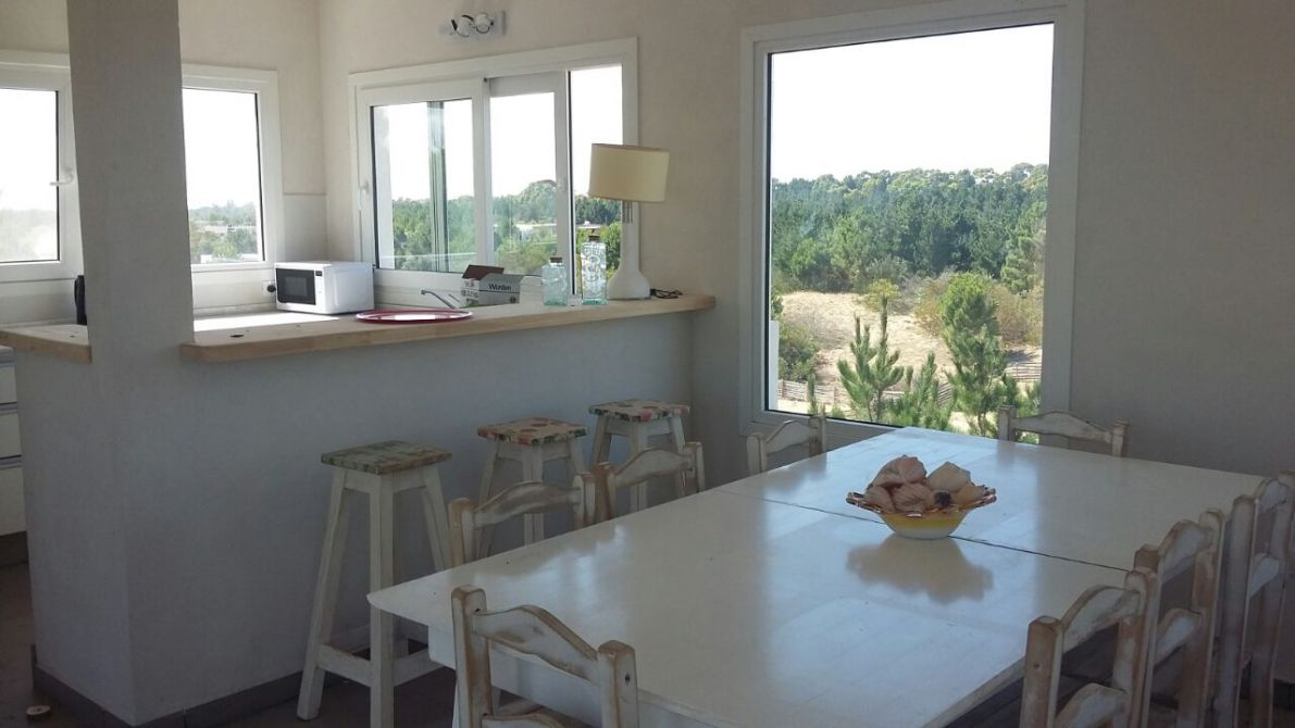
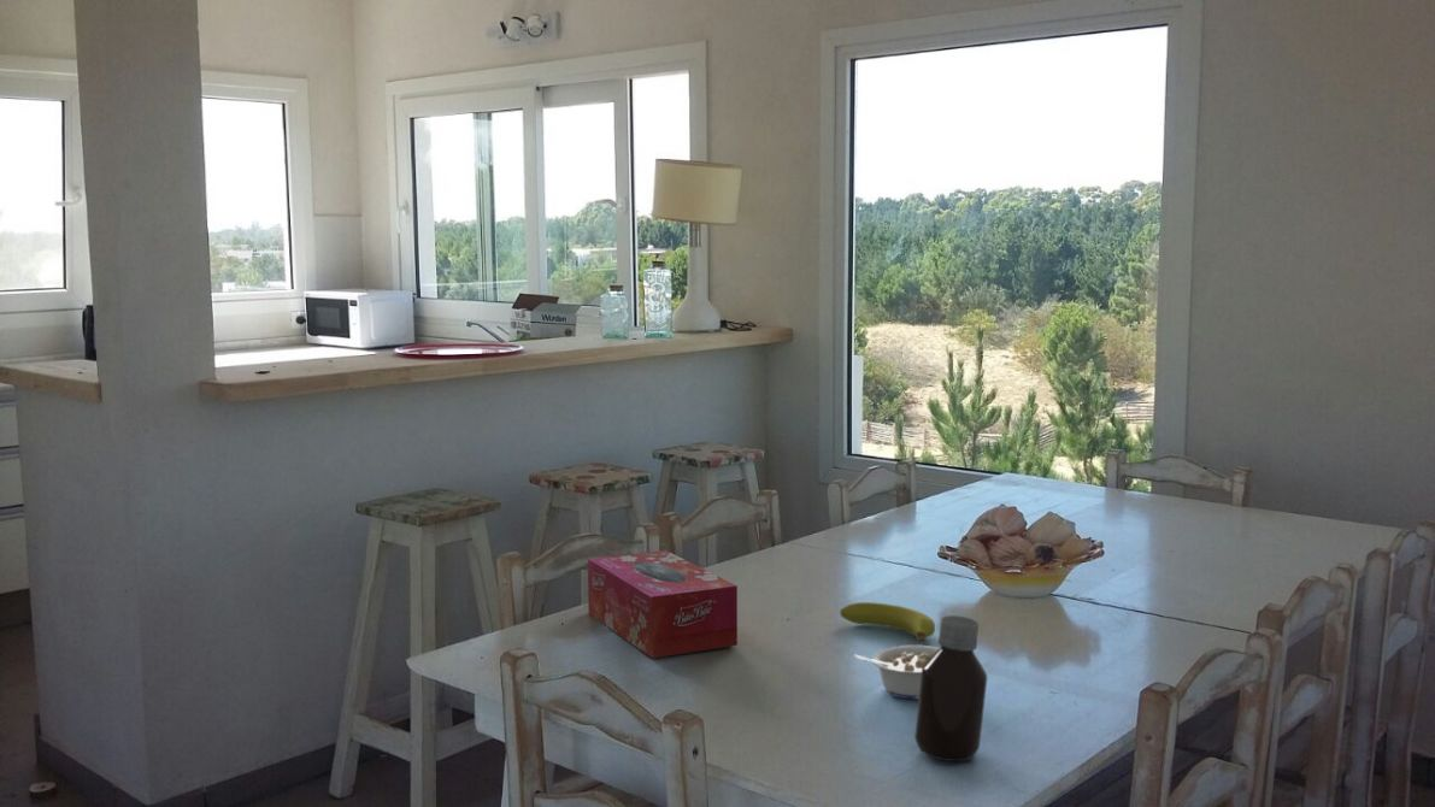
+ bottle [913,614,988,762]
+ tissue box [587,549,739,659]
+ legume [854,644,940,700]
+ fruit [839,601,936,642]
